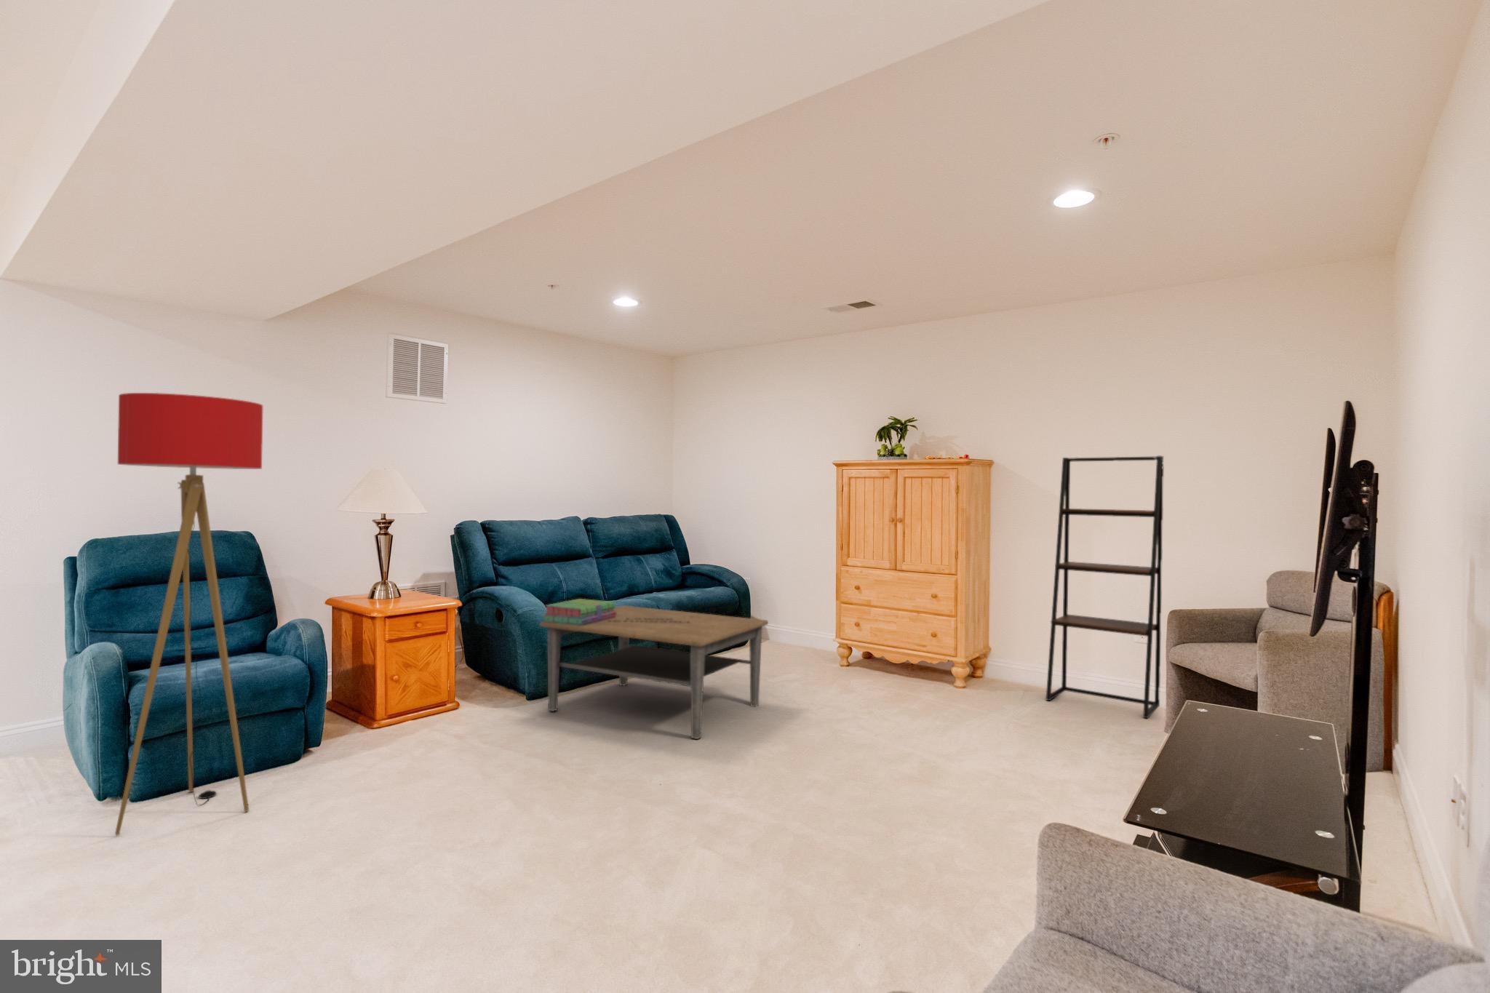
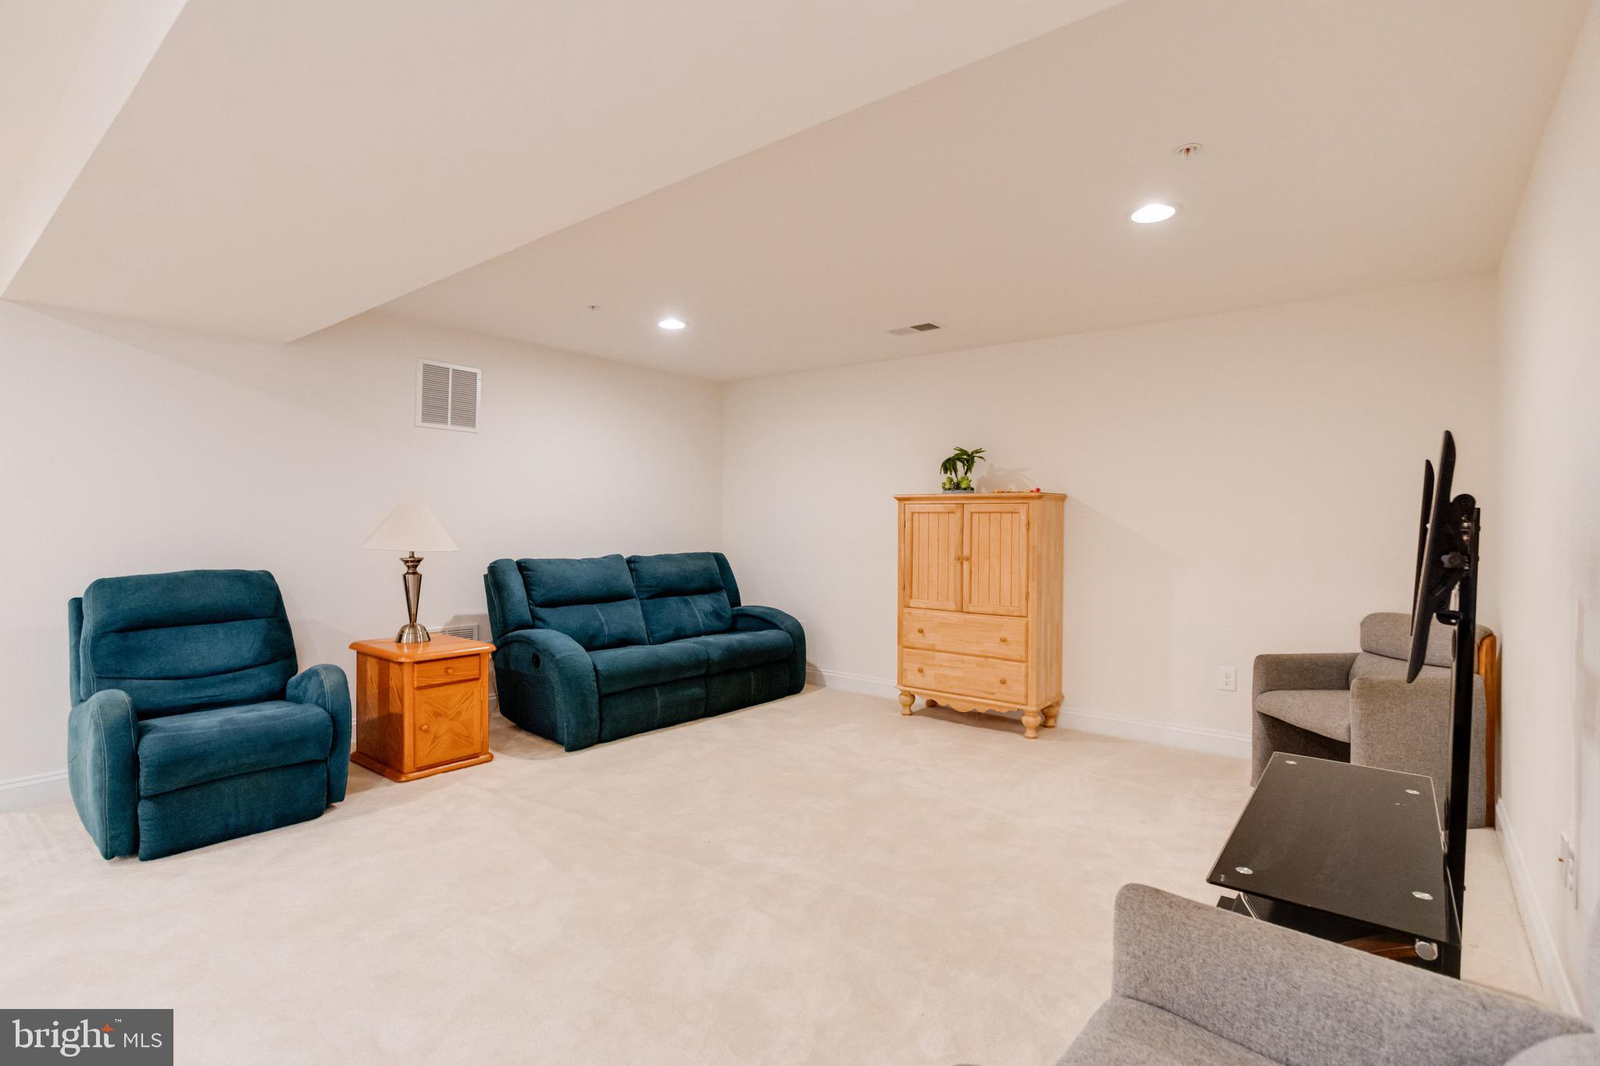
- coffee table [540,604,769,740]
- floor lamp [114,392,264,836]
- shelving unit [1046,455,1164,719]
- stack of books [542,598,616,625]
